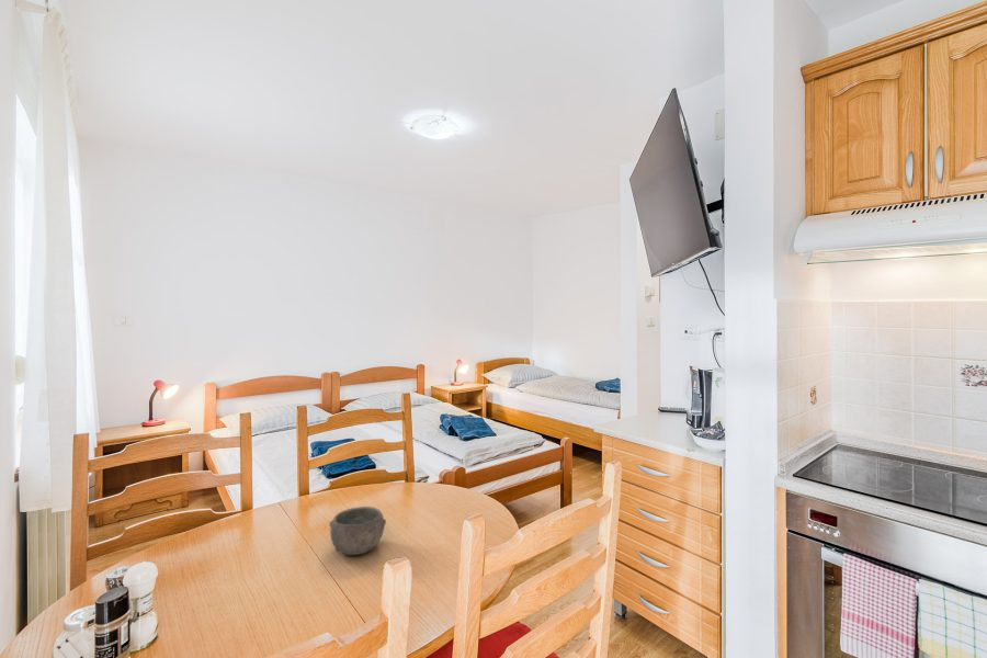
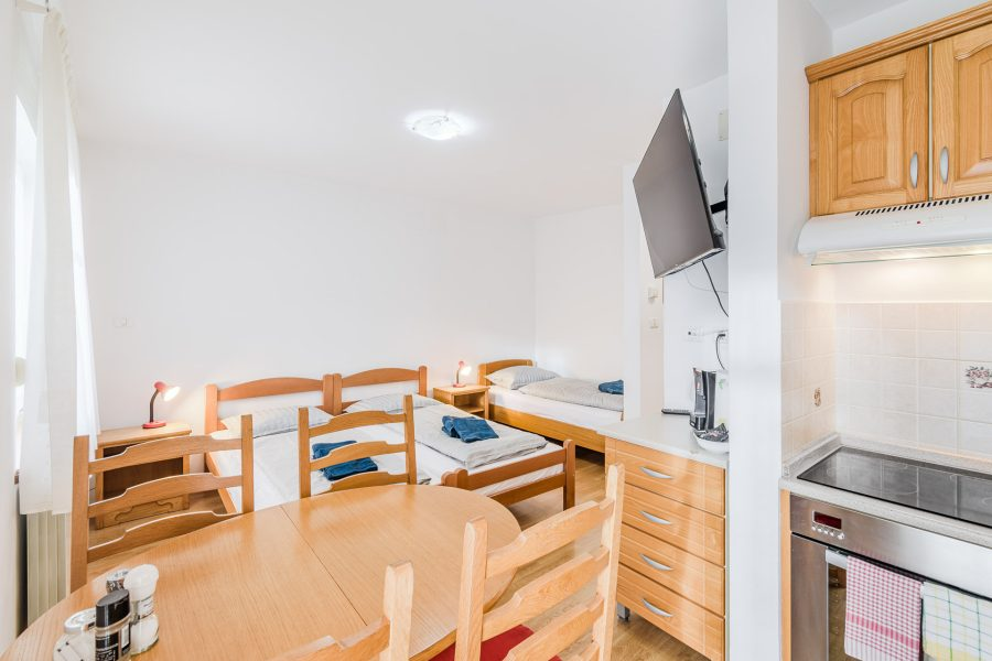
- bowl [328,506,387,556]
